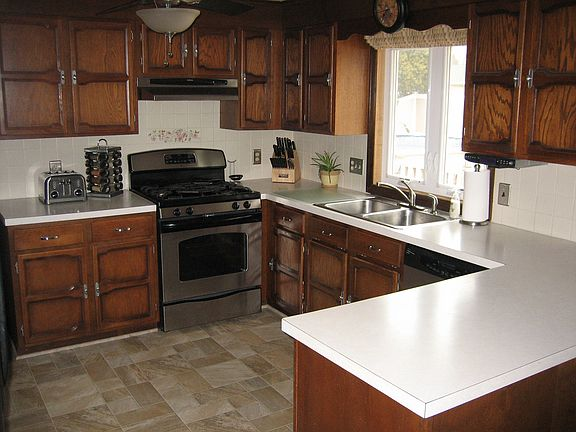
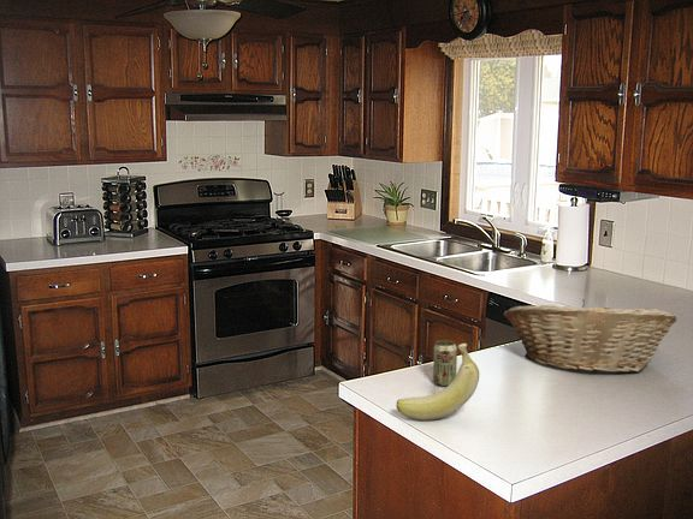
+ fruit basket [503,299,677,374]
+ beverage can [432,339,458,387]
+ banana [395,342,480,422]
